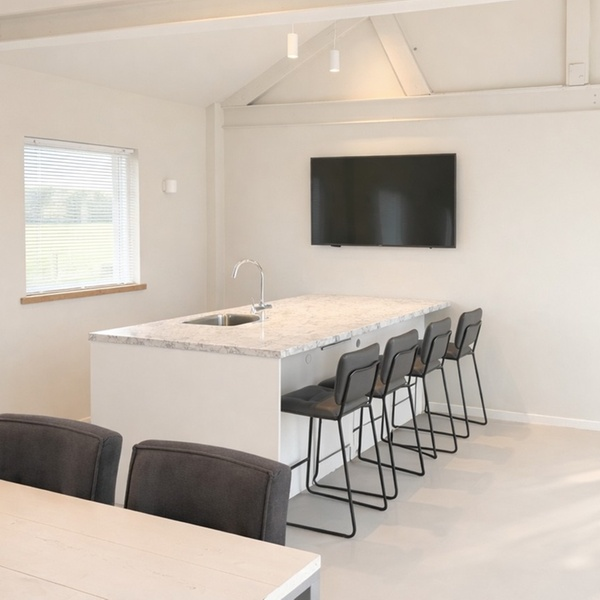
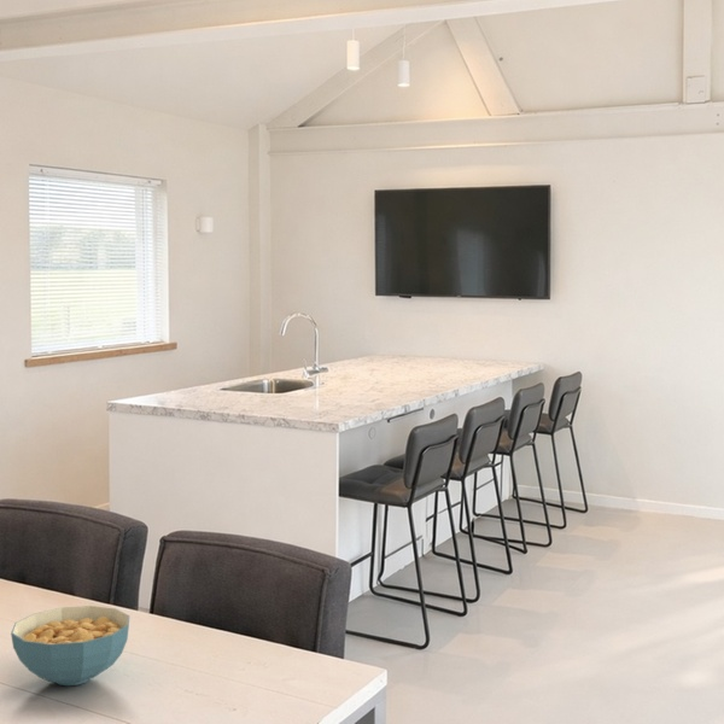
+ cereal bowl [10,605,130,687]
